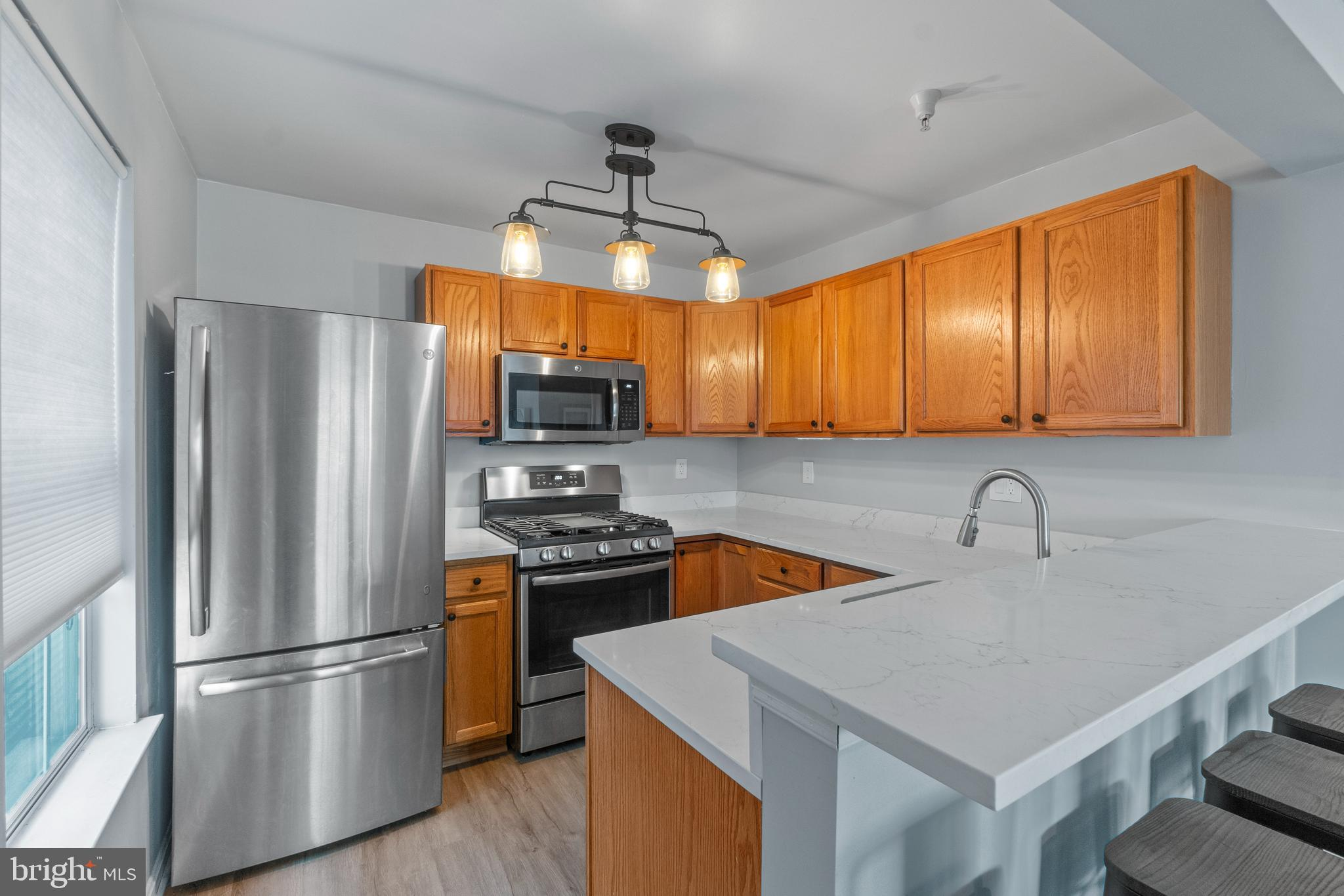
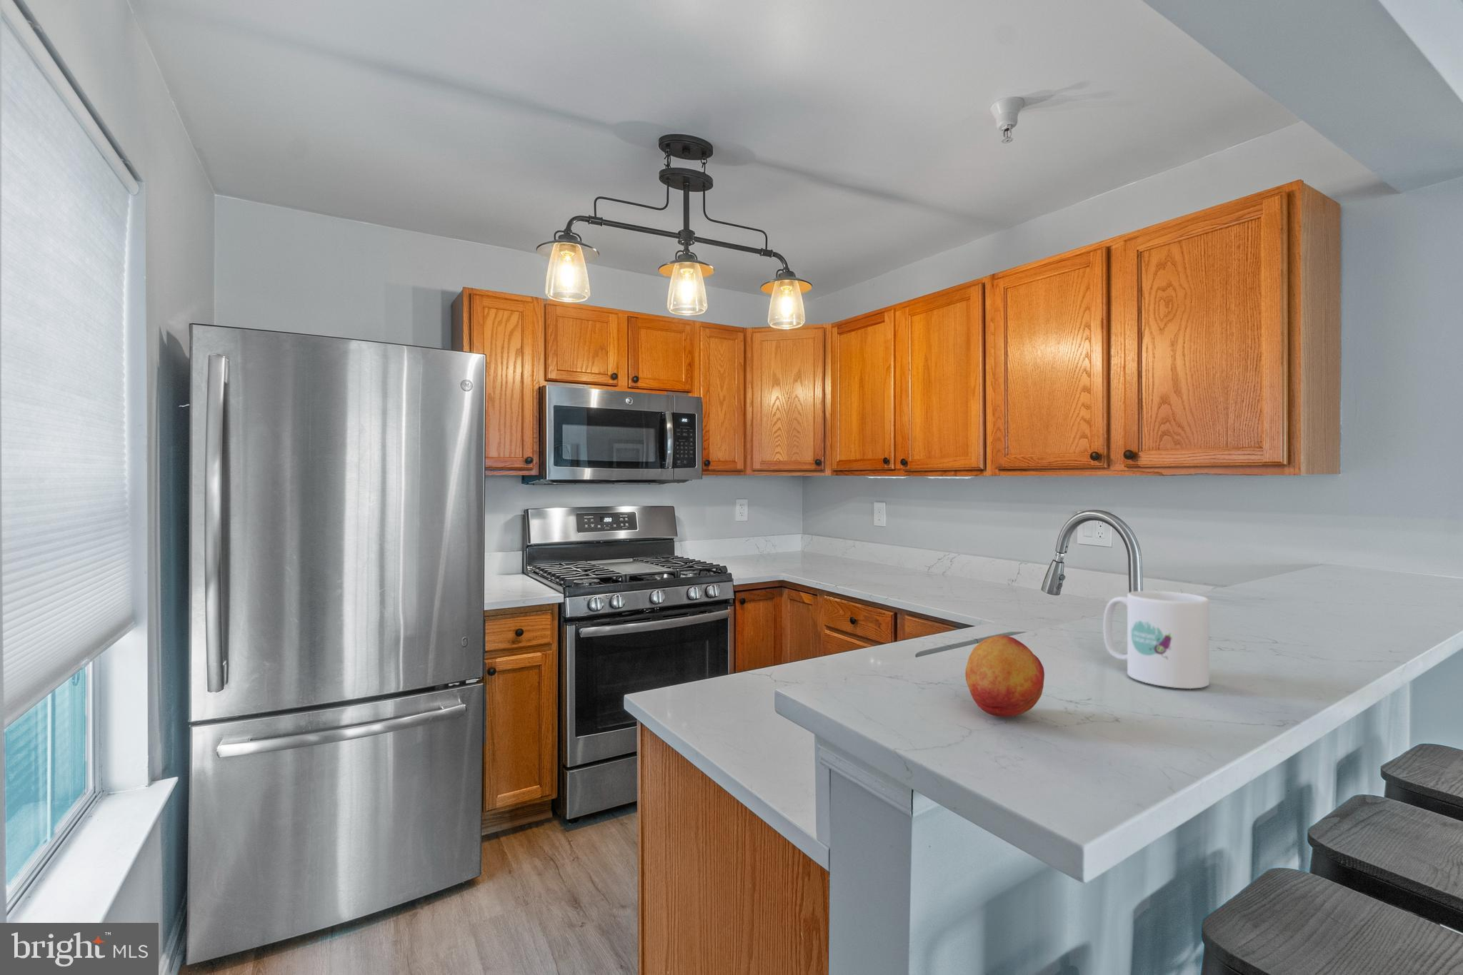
+ mug [1103,590,1210,690]
+ fruit [964,634,1045,717]
